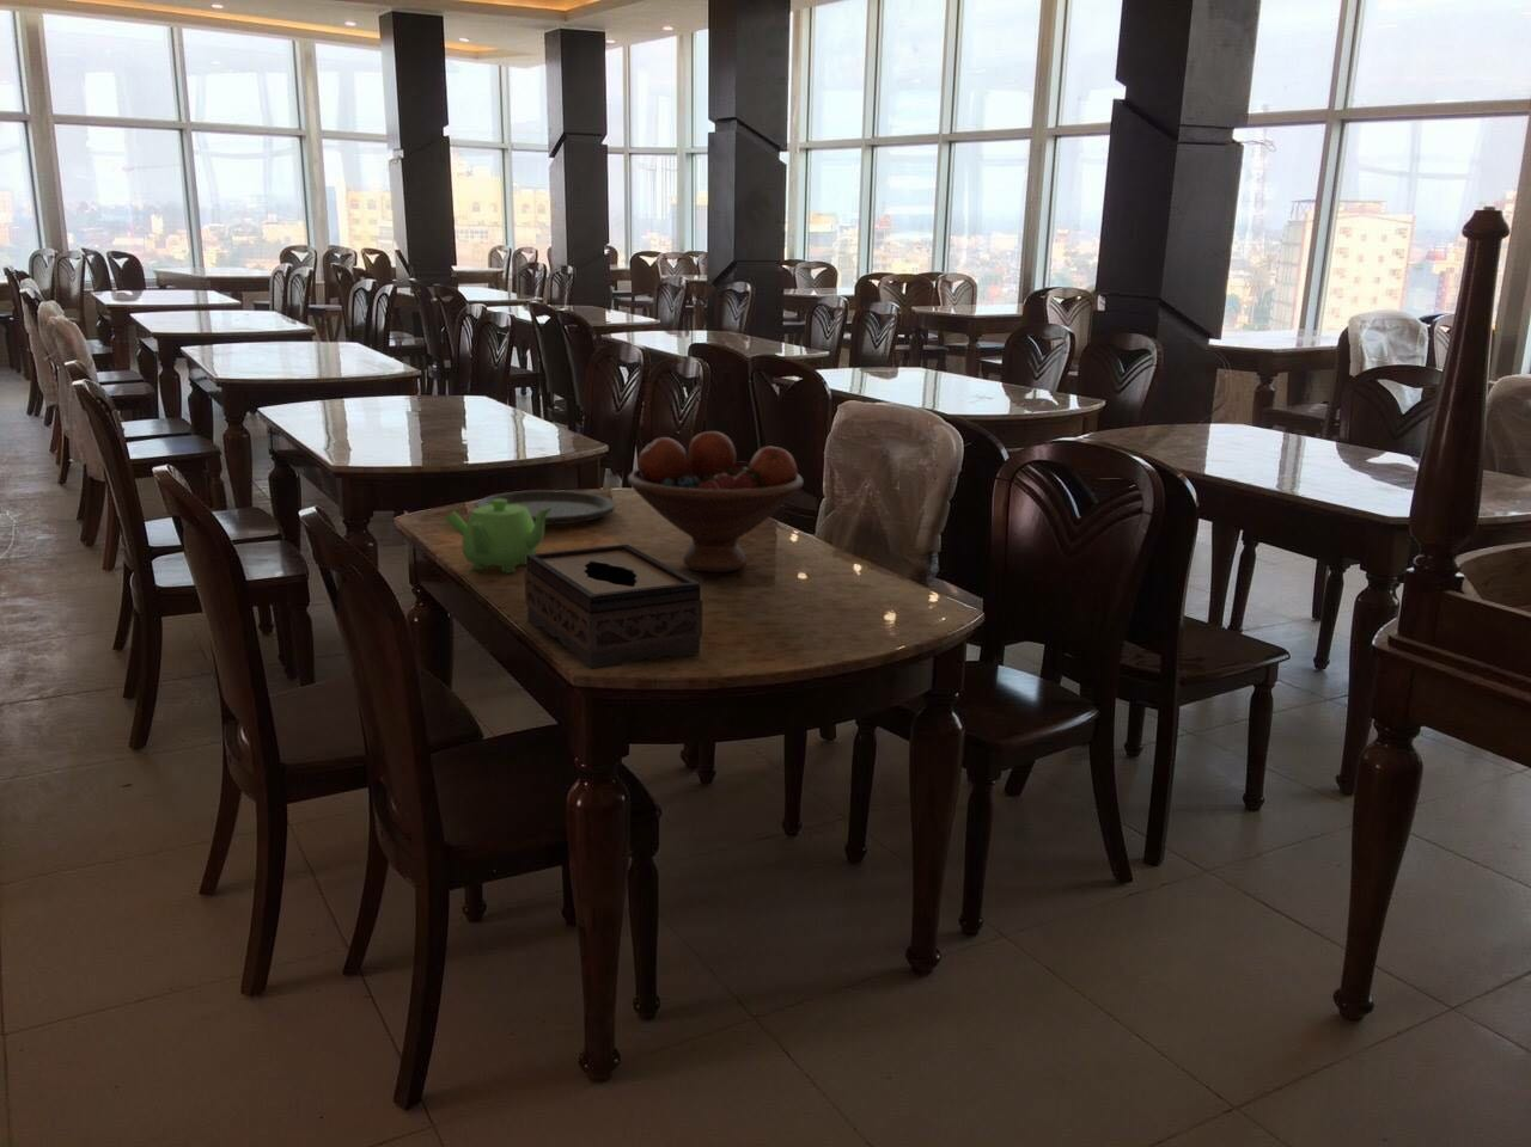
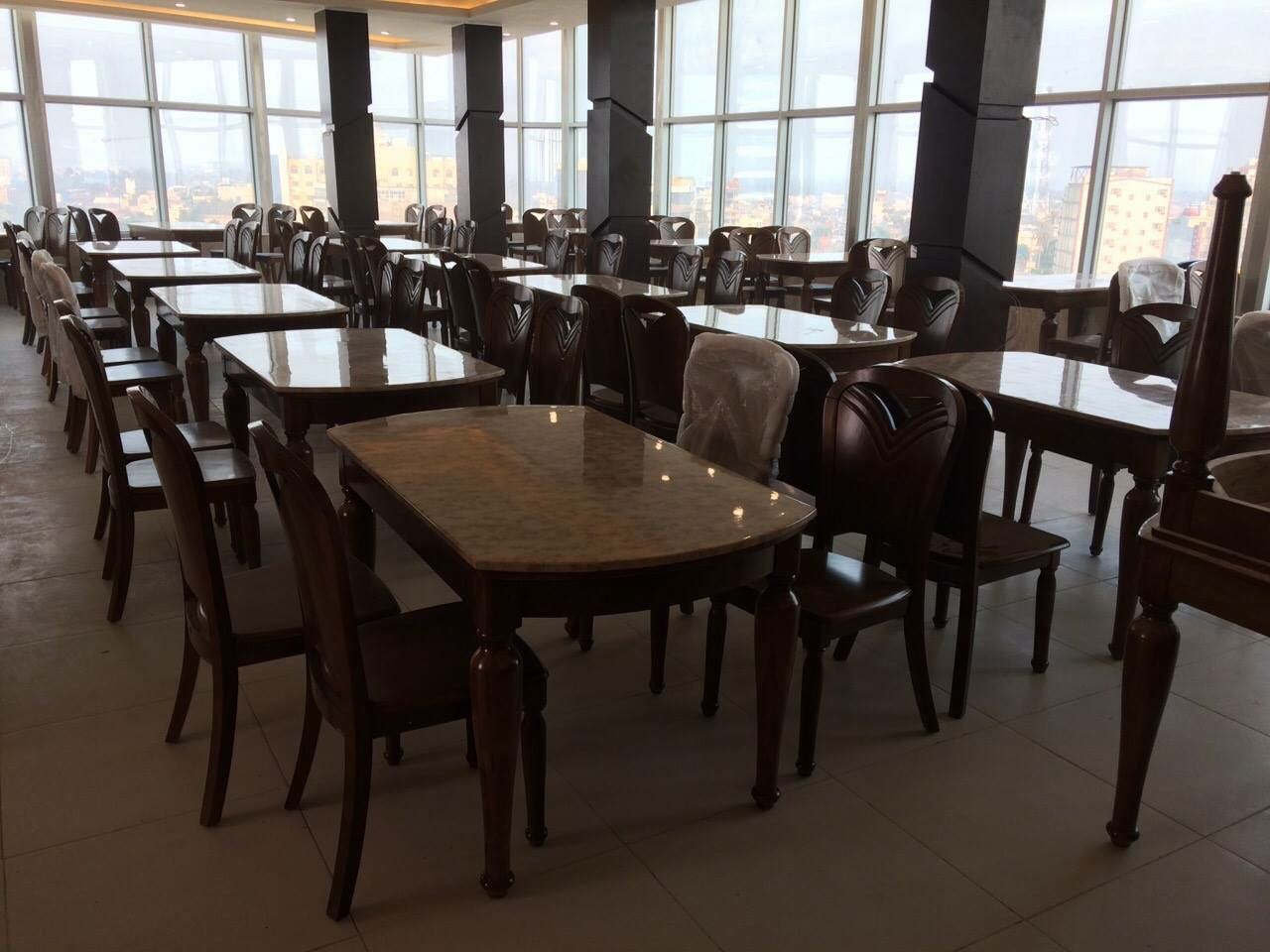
- plate [474,489,617,527]
- fruit bowl [627,430,805,574]
- teapot [444,500,552,574]
- tissue box [524,543,703,671]
